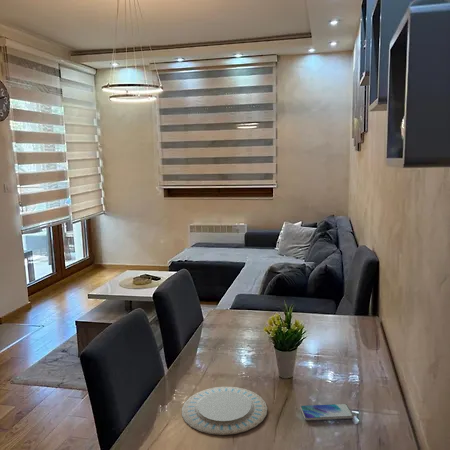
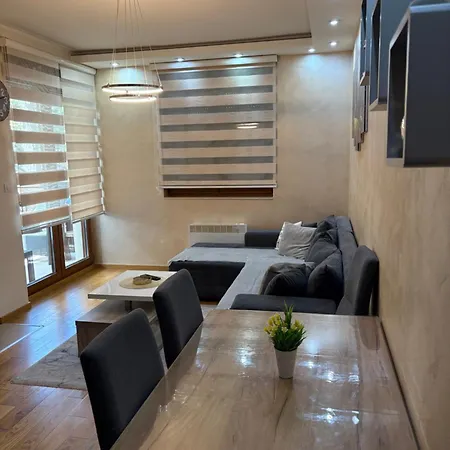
- chinaware [181,386,268,436]
- smartphone [300,403,355,421]
